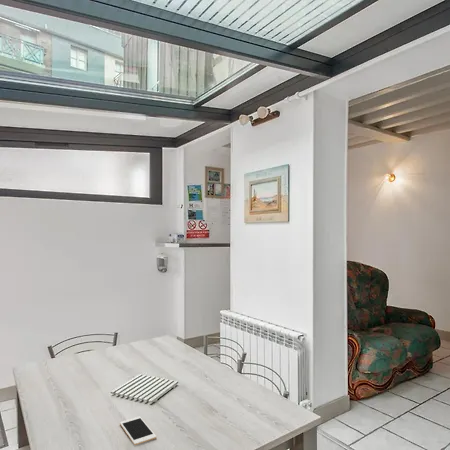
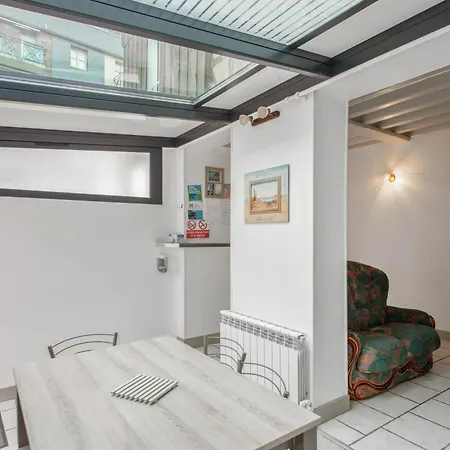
- cell phone [119,416,157,446]
